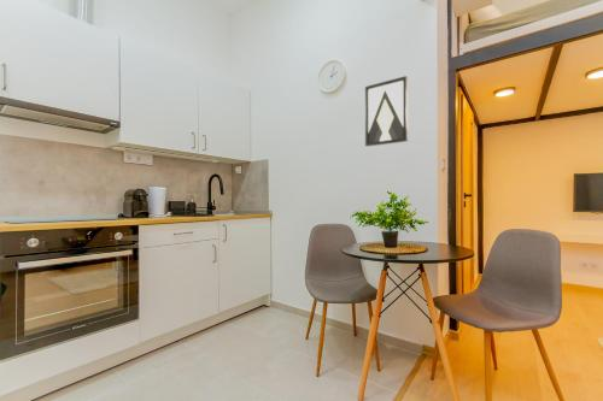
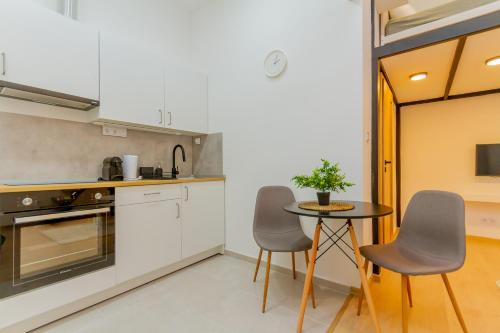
- wall art [364,75,409,148]
